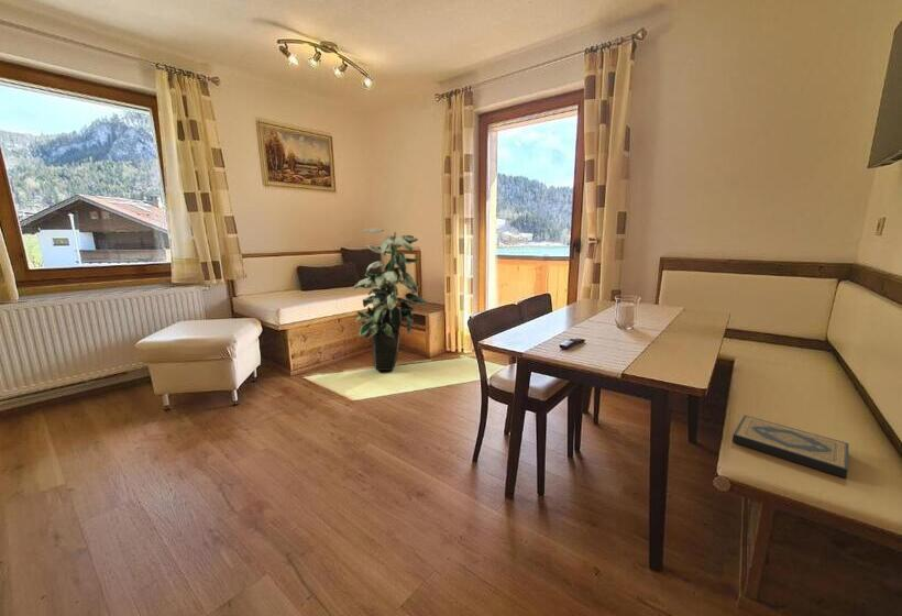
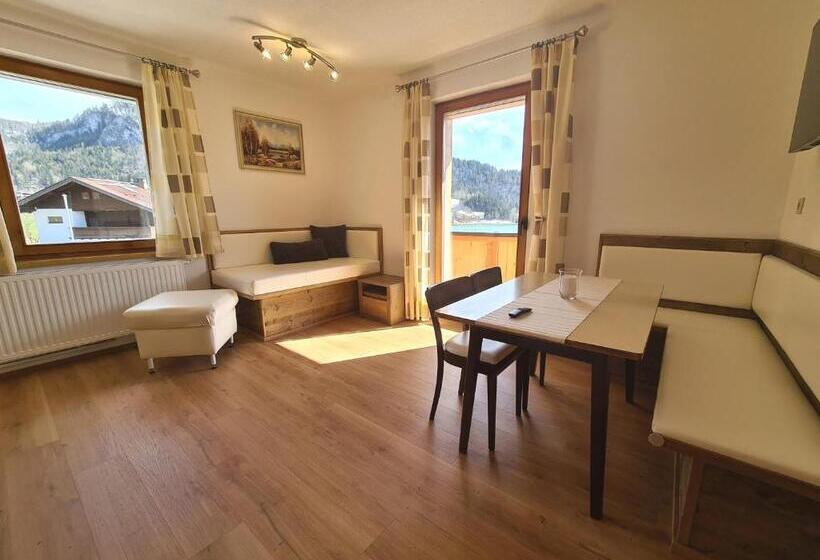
- indoor plant [352,228,428,372]
- hardback book [732,414,850,479]
